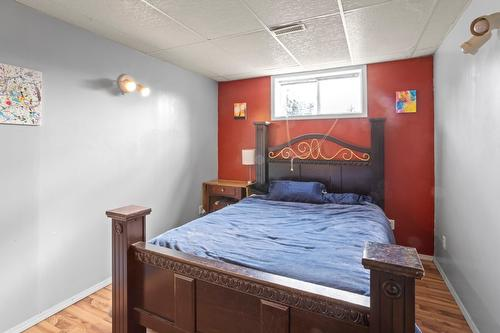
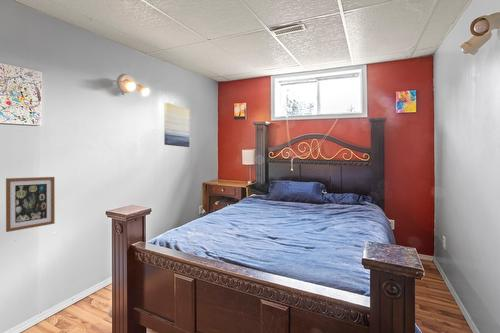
+ wall art [5,176,56,233]
+ wall art [163,102,191,148]
